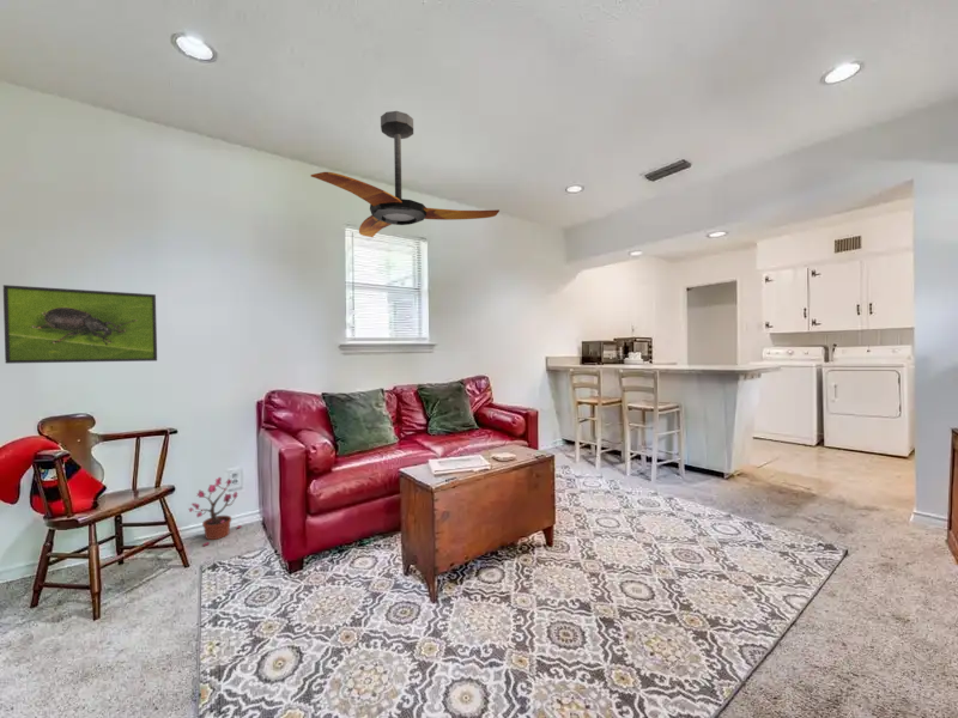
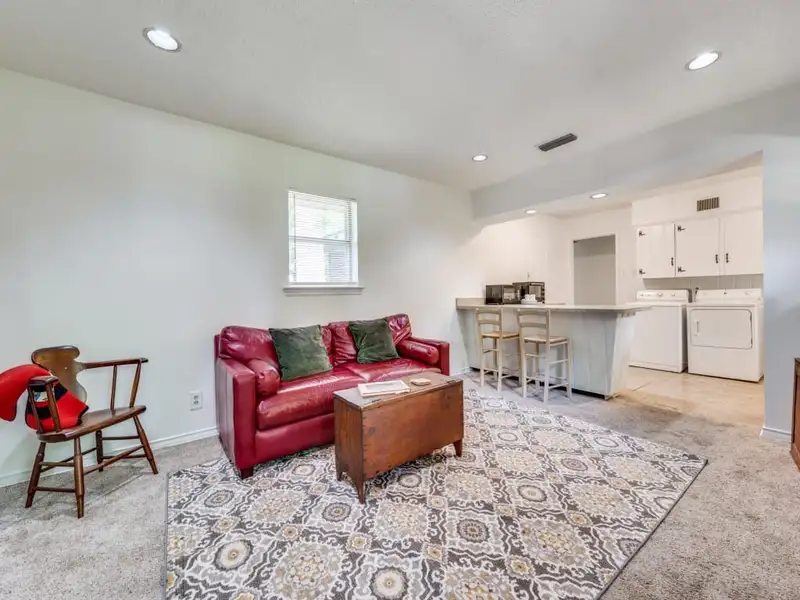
- potted plant [188,476,243,547]
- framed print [2,284,158,365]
- ceiling fan [310,110,501,238]
